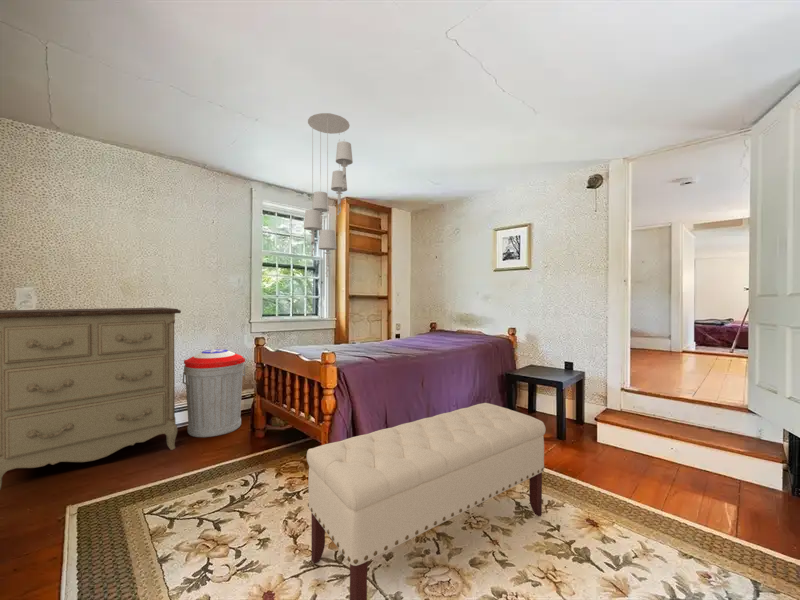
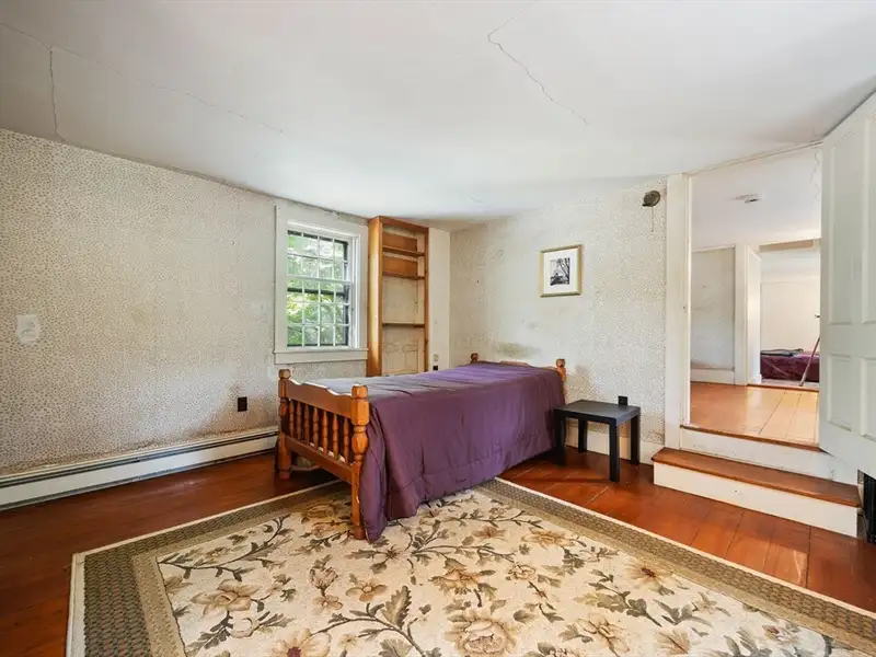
- bench [306,402,547,600]
- trash can [182,348,246,438]
- dresser [0,306,182,490]
- ceiling light fixture [303,112,354,278]
